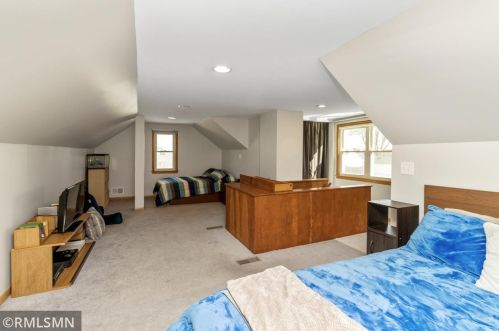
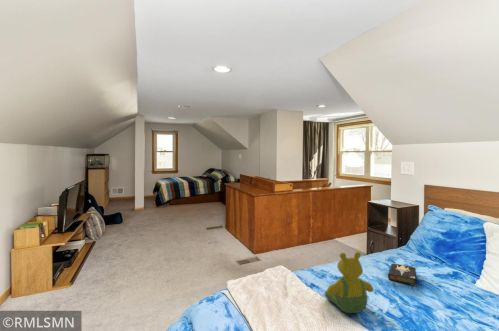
+ hardback book [387,263,417,287]
+ teddy bear [324,251,374,314]
